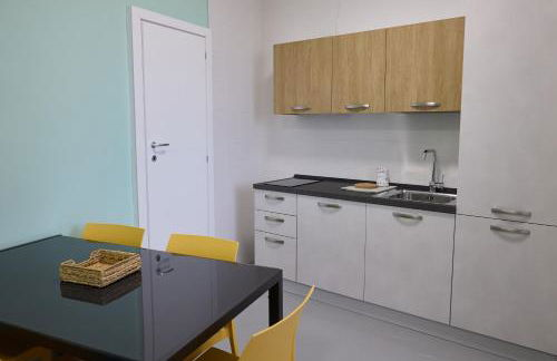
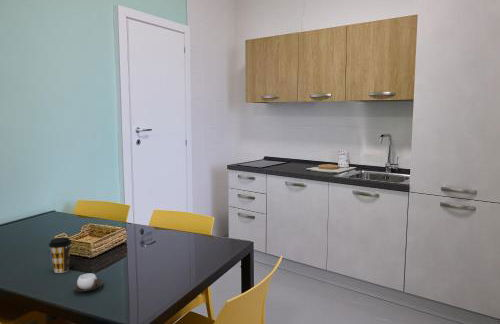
+ cup [72,272,104,292]
+ coffee cup [48,237,72,274]
